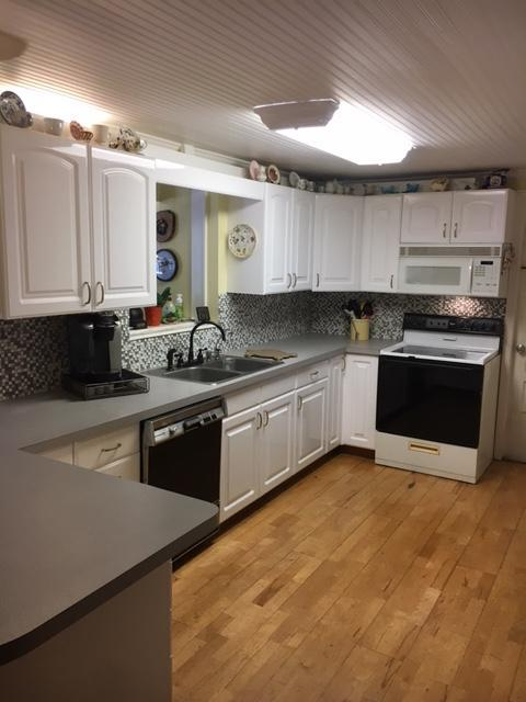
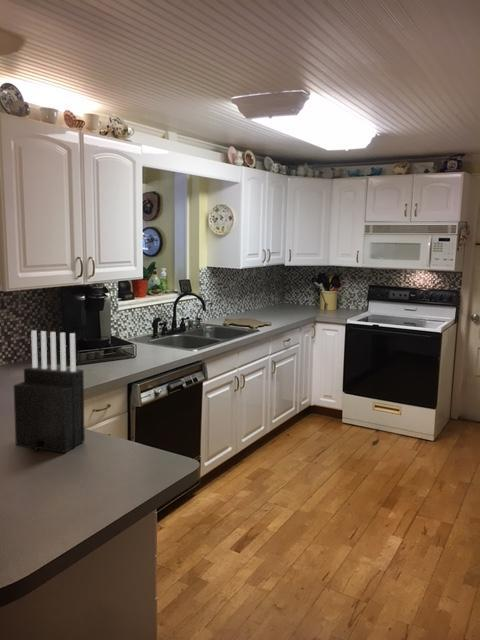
+ knife block [13,329,86,454]
